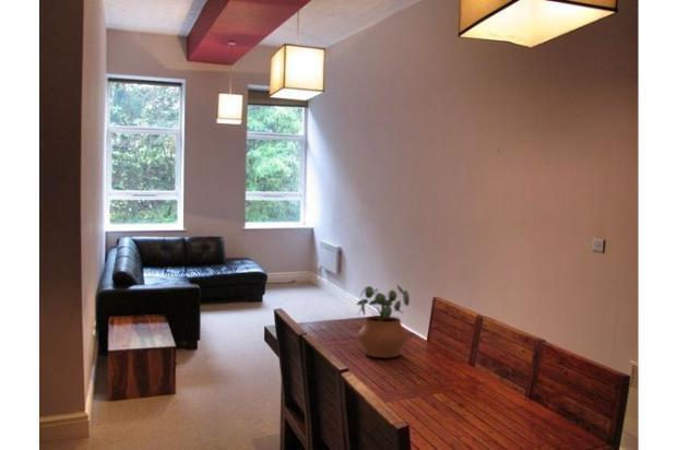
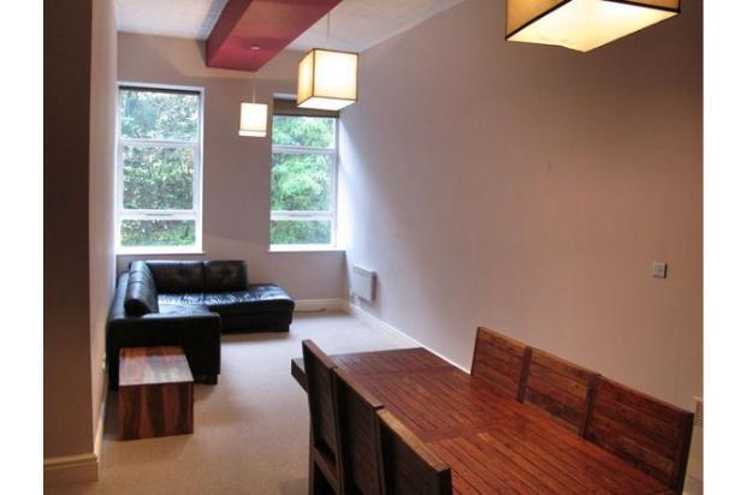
- potted plant [356,284,411,358]
